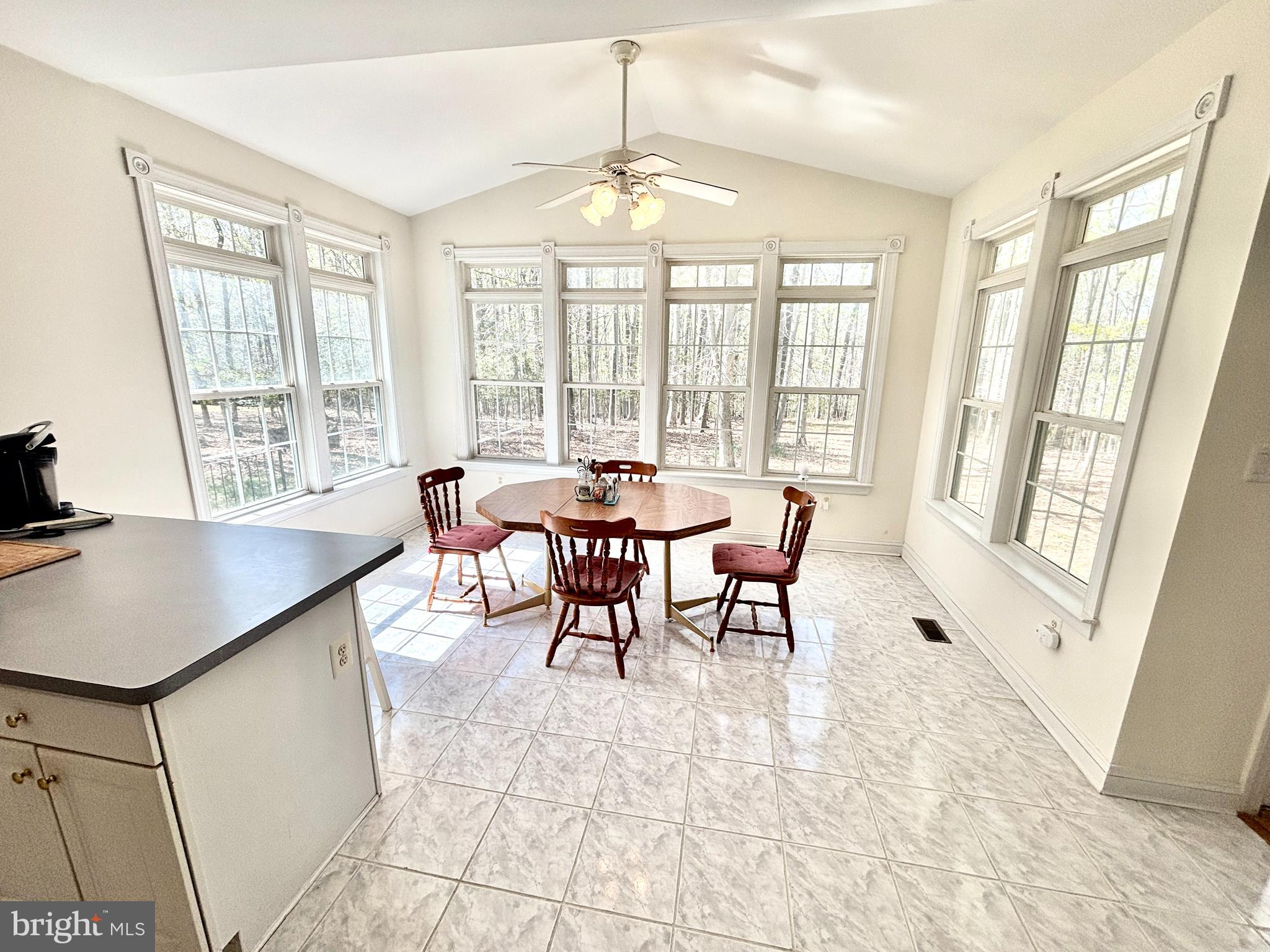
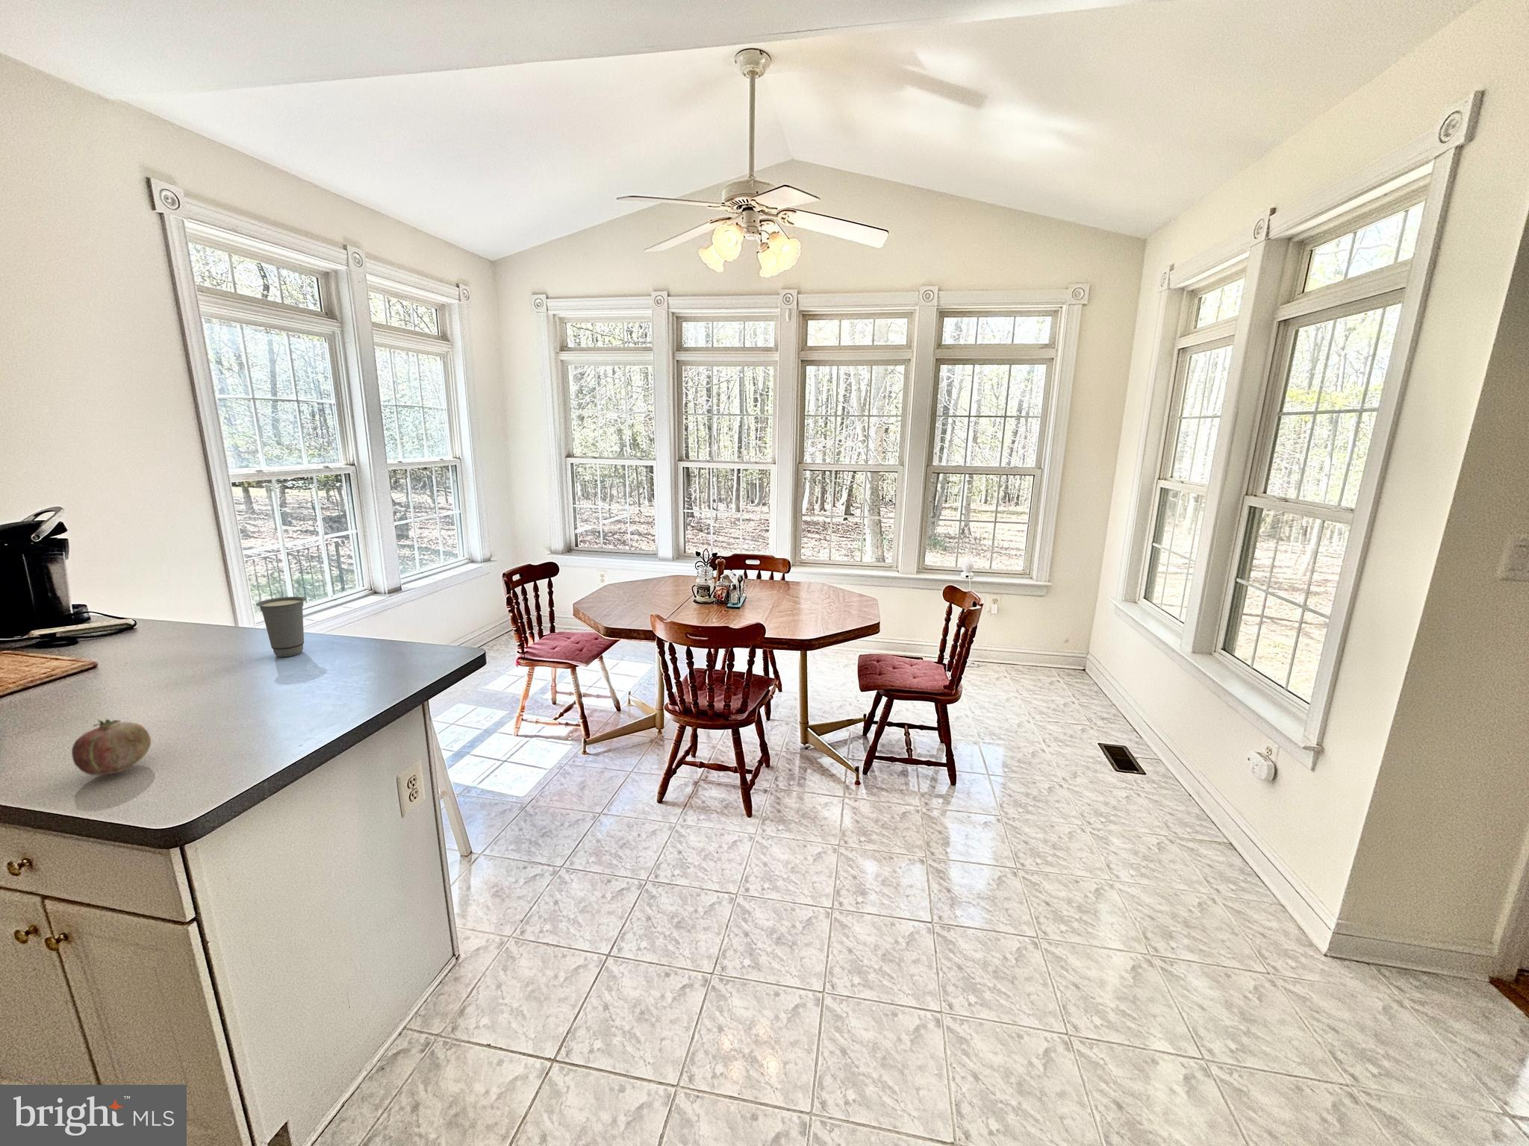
+ cup [255,596,307,657]
+ fruit [71,719,152,776]
